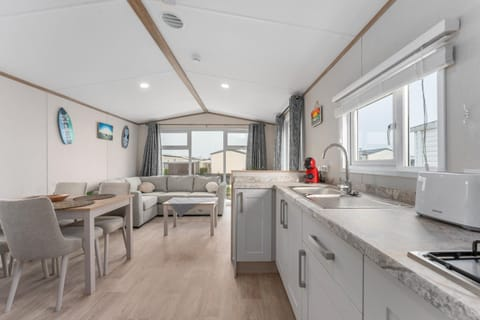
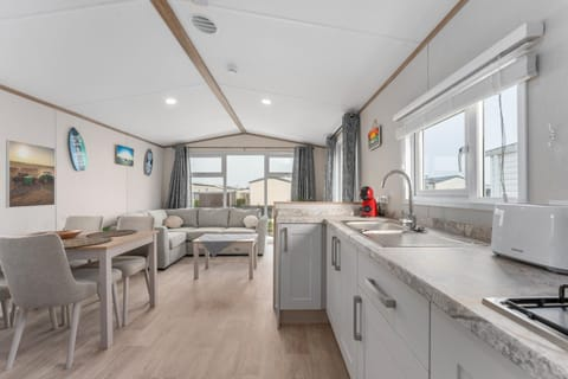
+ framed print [5,139,57,208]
